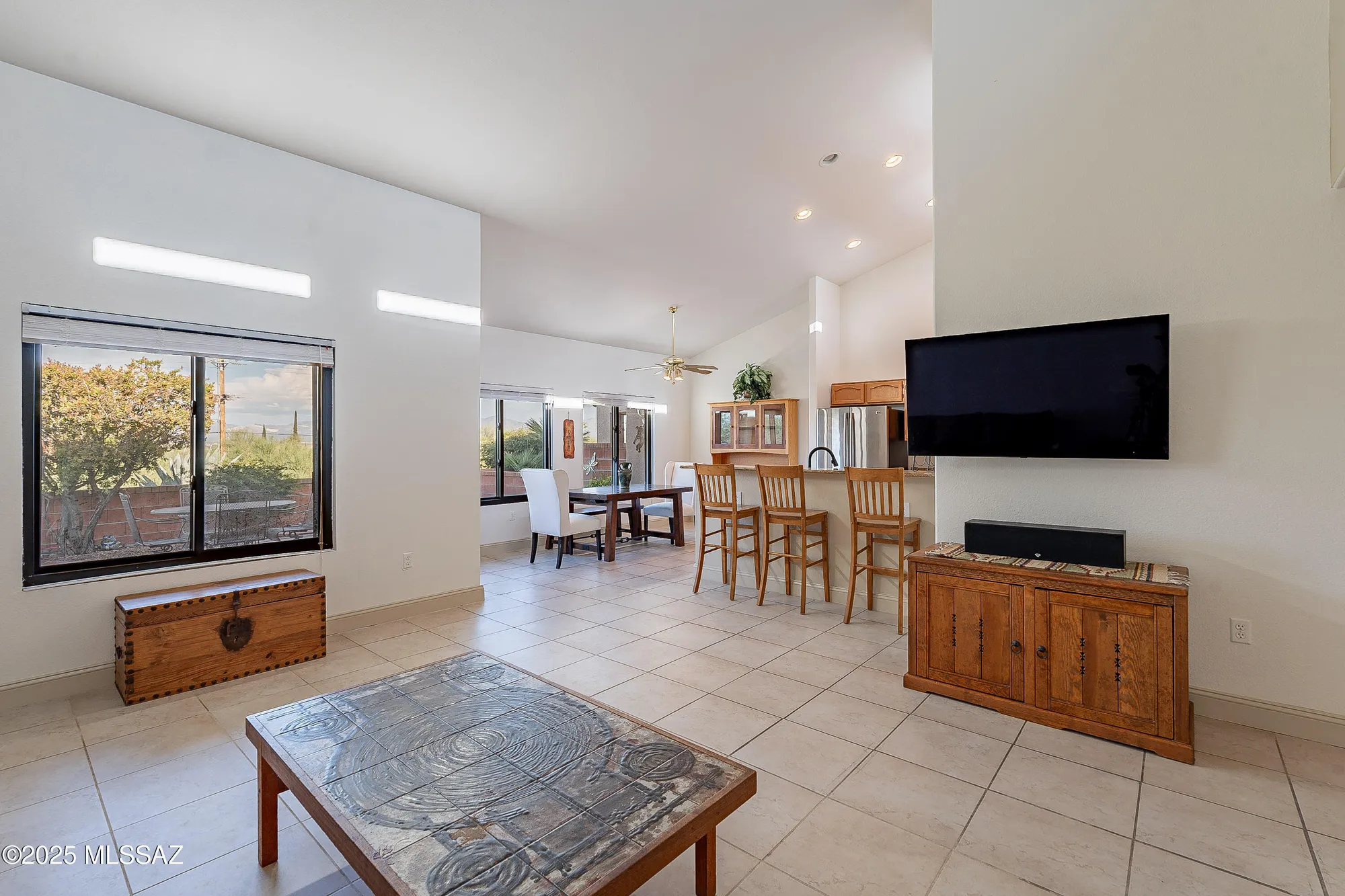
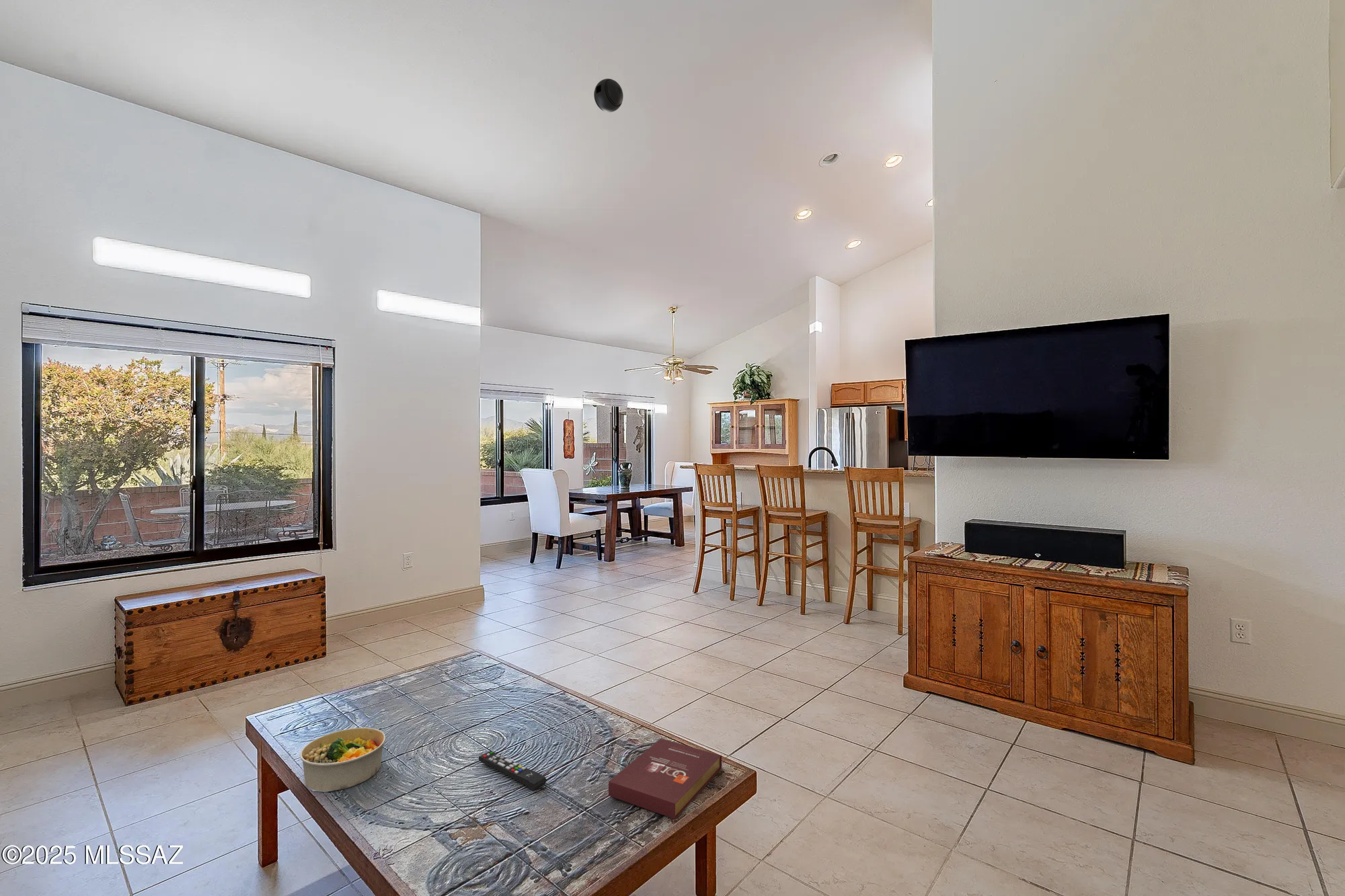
+ book [608,738,722,820]
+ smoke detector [593,78,624,113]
+ remote control [478,750,547,791]
+ bowl [299,727,386,792]
